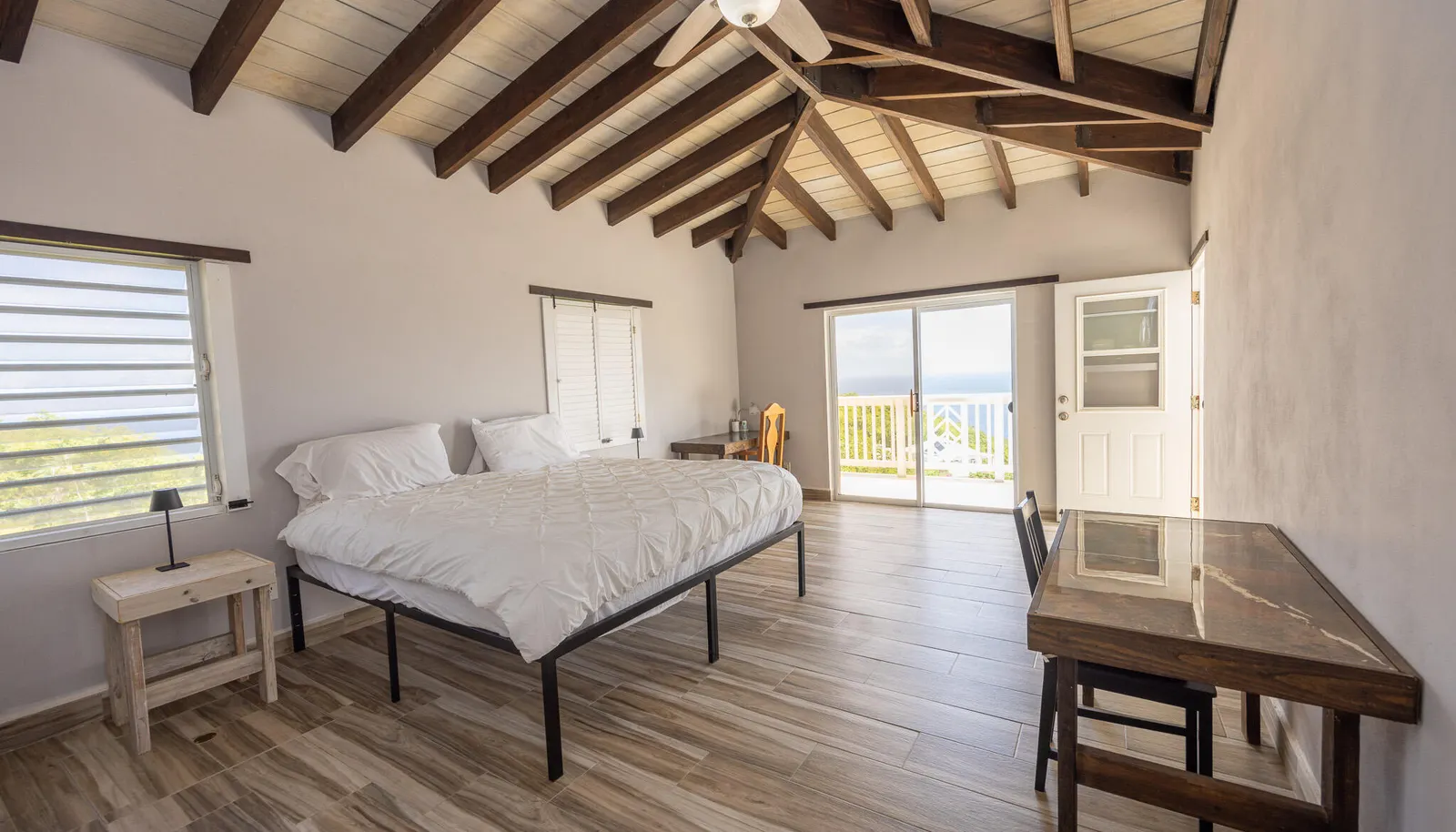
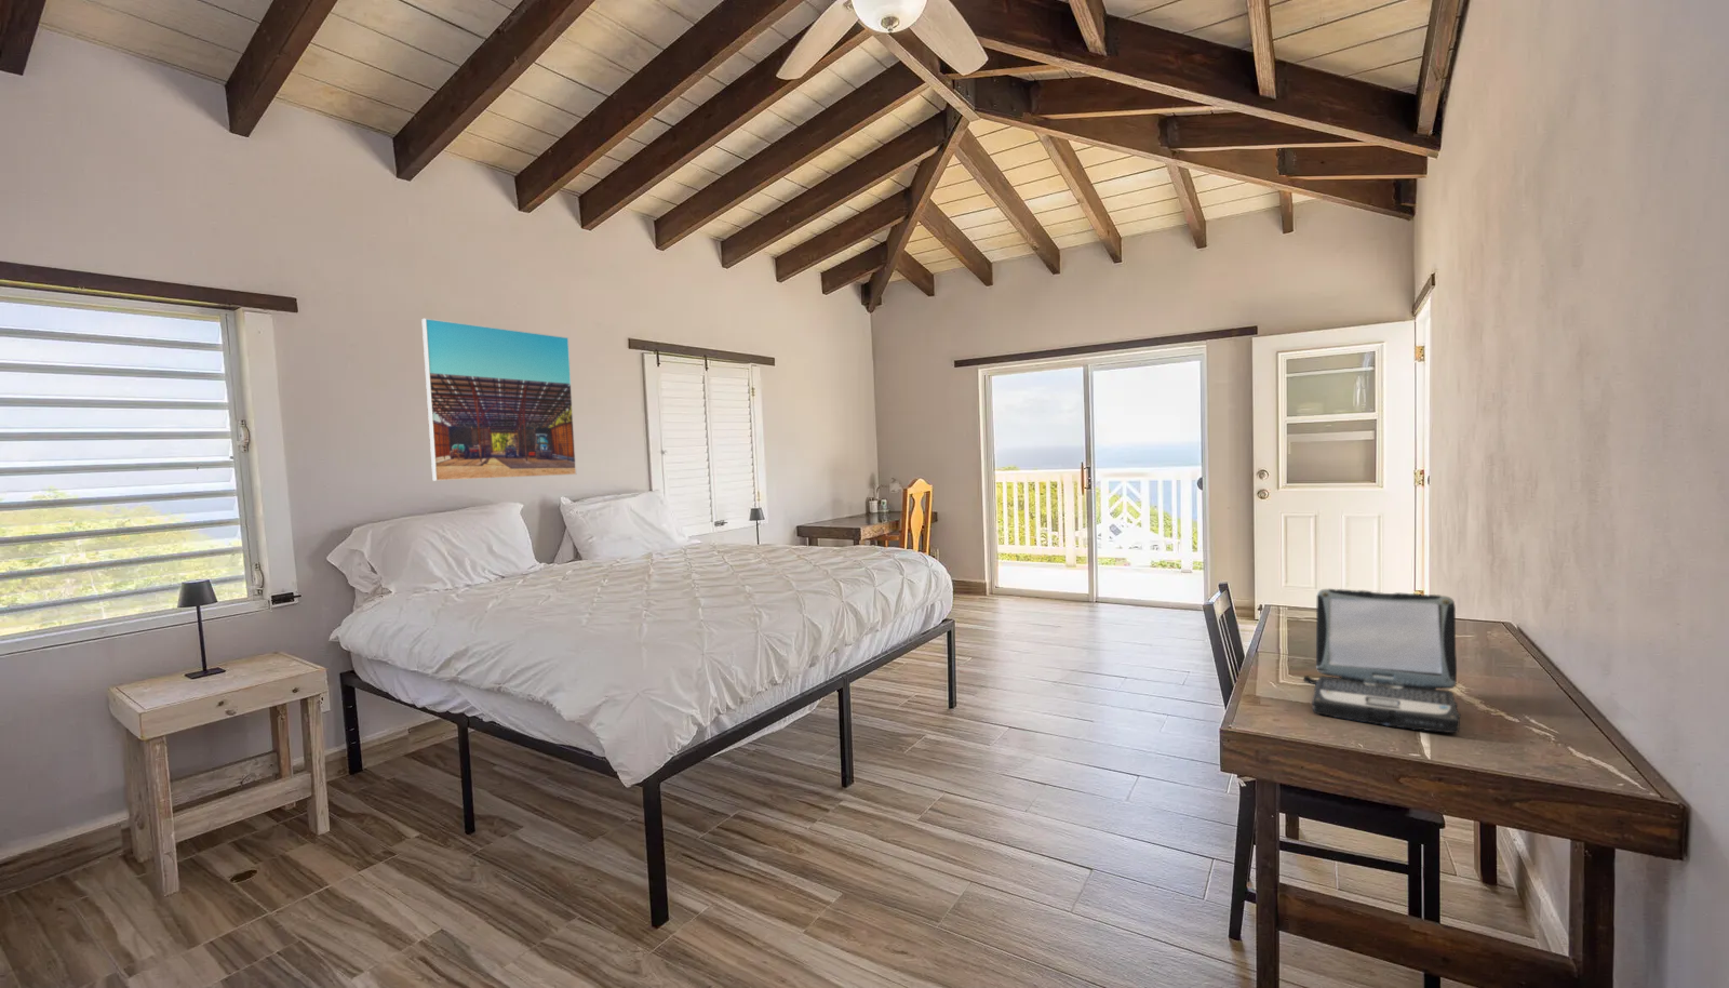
+ laptop [1303,588,1461,734]
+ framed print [420,317,577,482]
